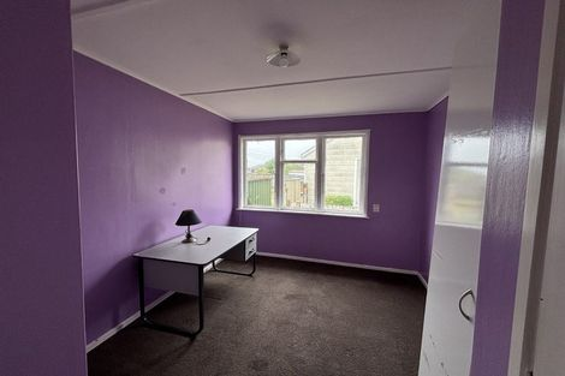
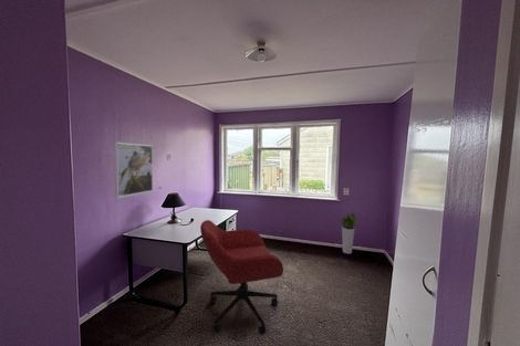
+ planter [339,212,358,255]
+ office chair [199,219,284,336]
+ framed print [114,141,154,199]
